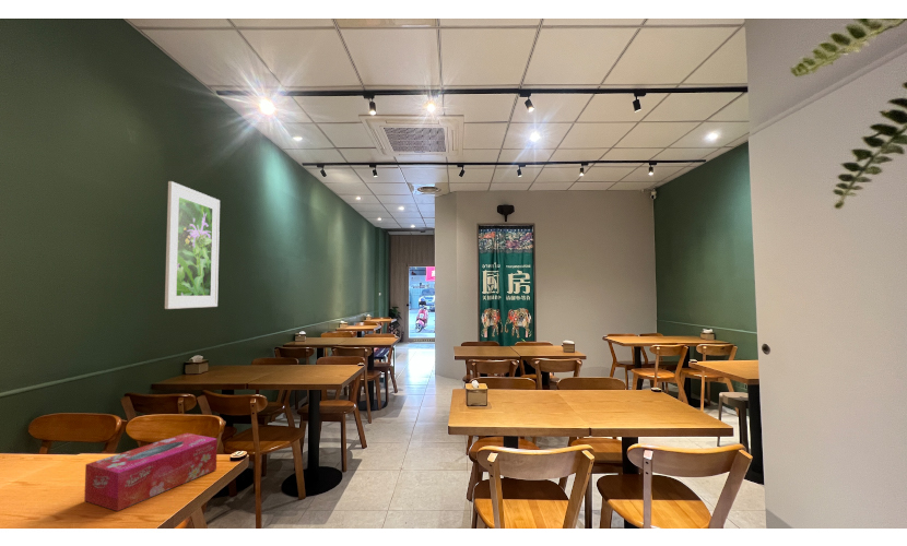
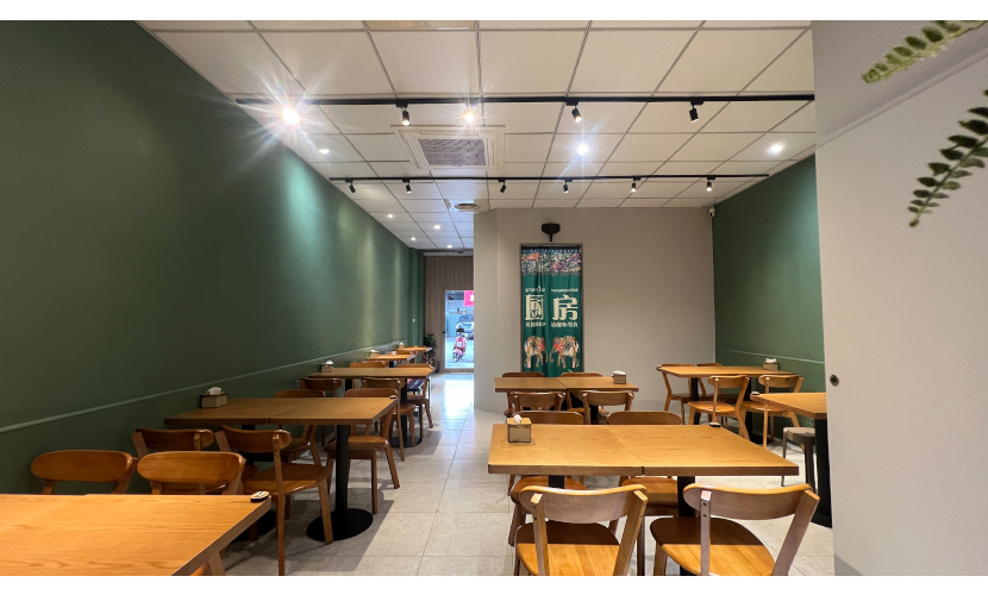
- tissue box [83,432,219,512]
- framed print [164,180,221,310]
